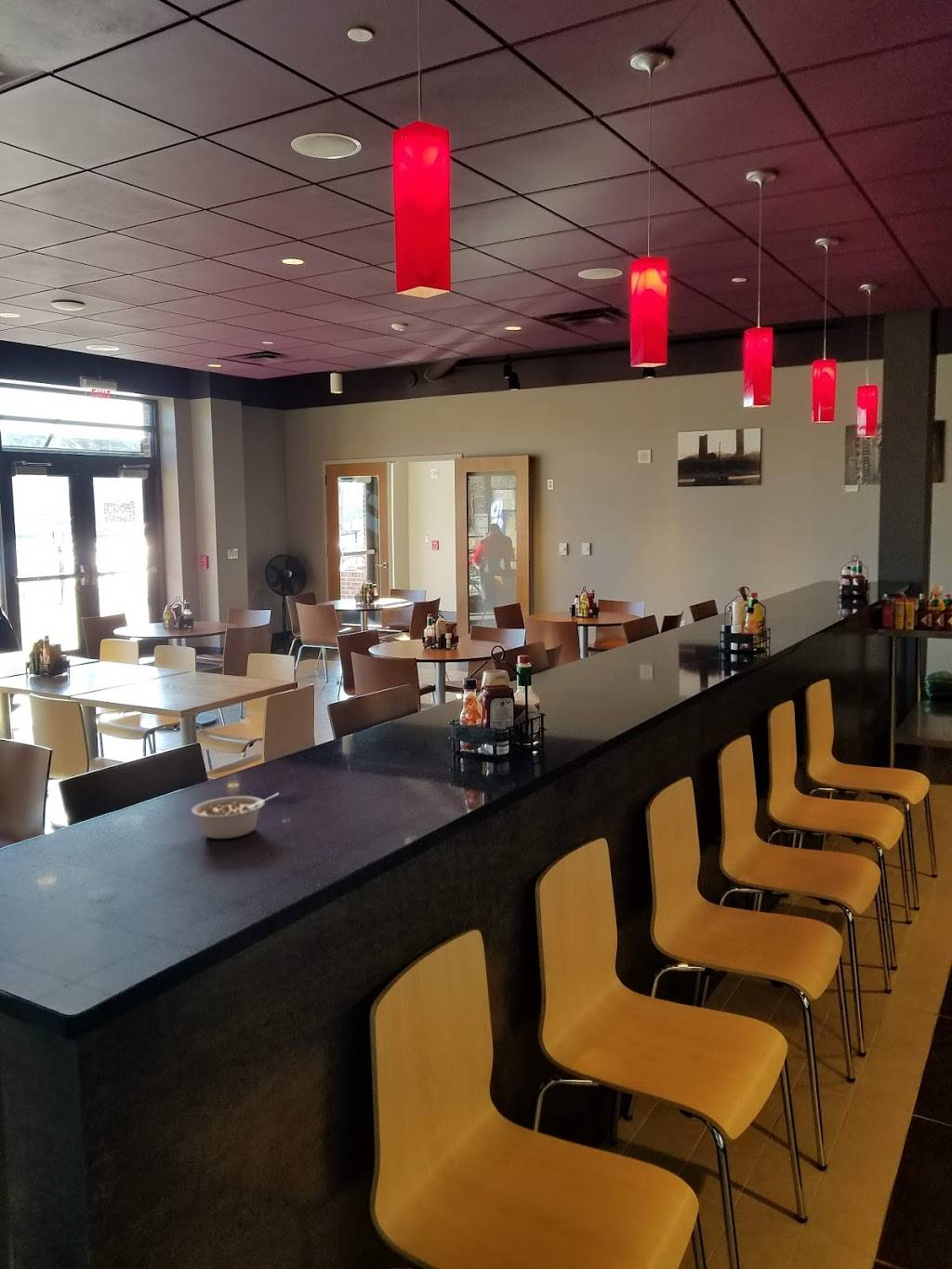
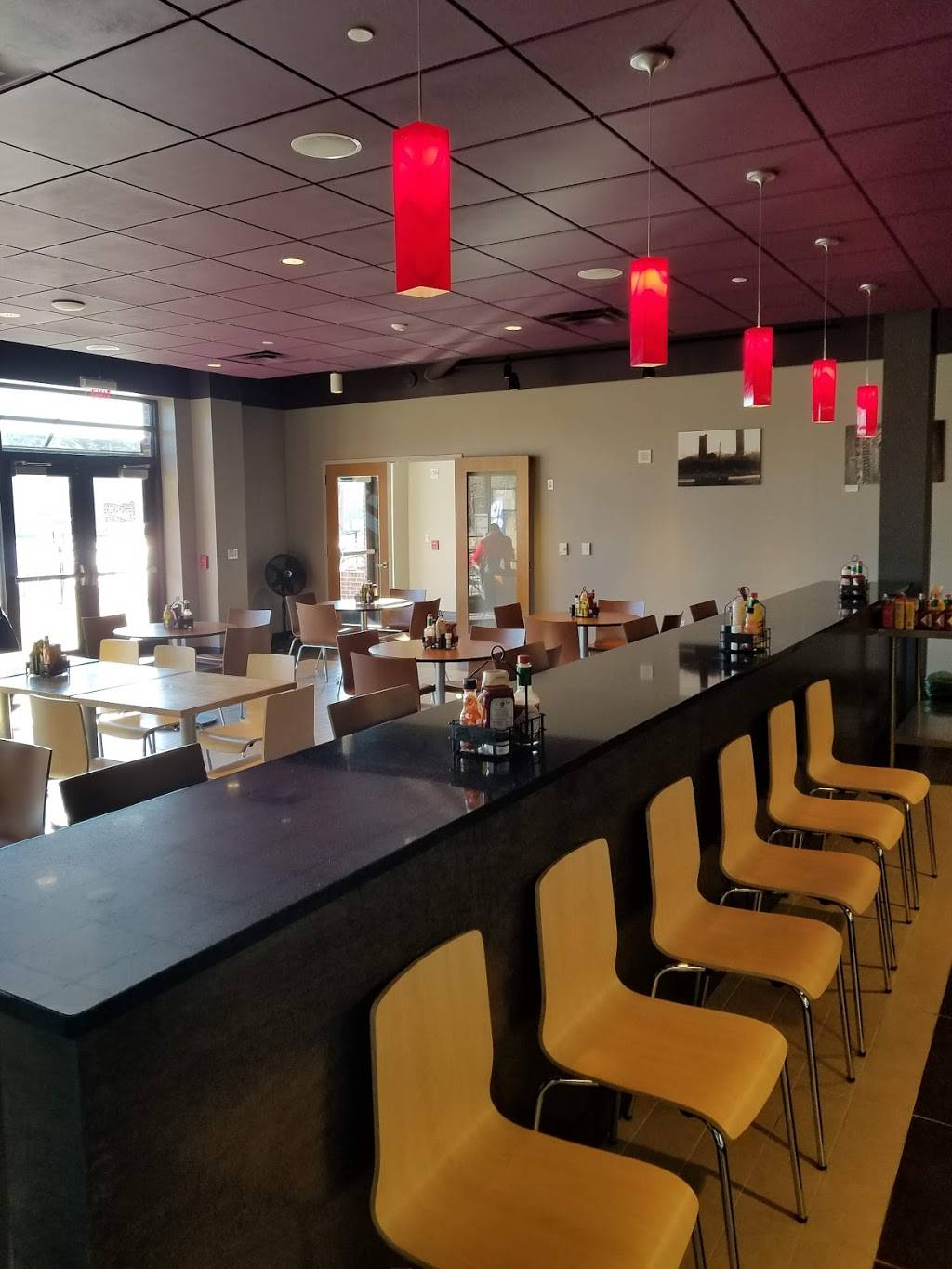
- legume [191,792,280,839]
